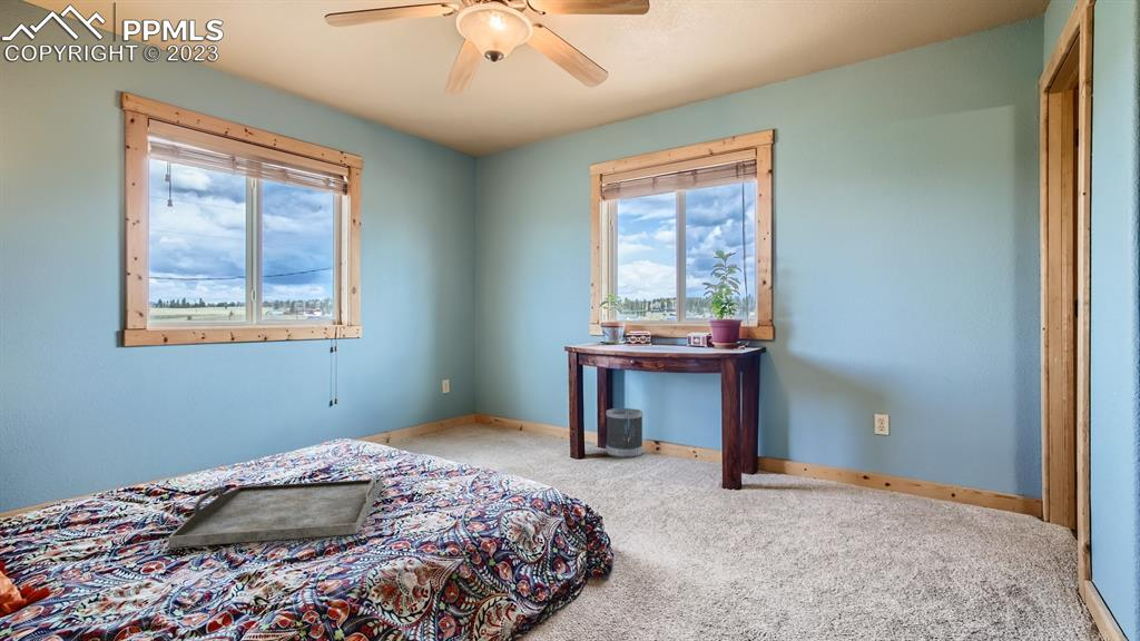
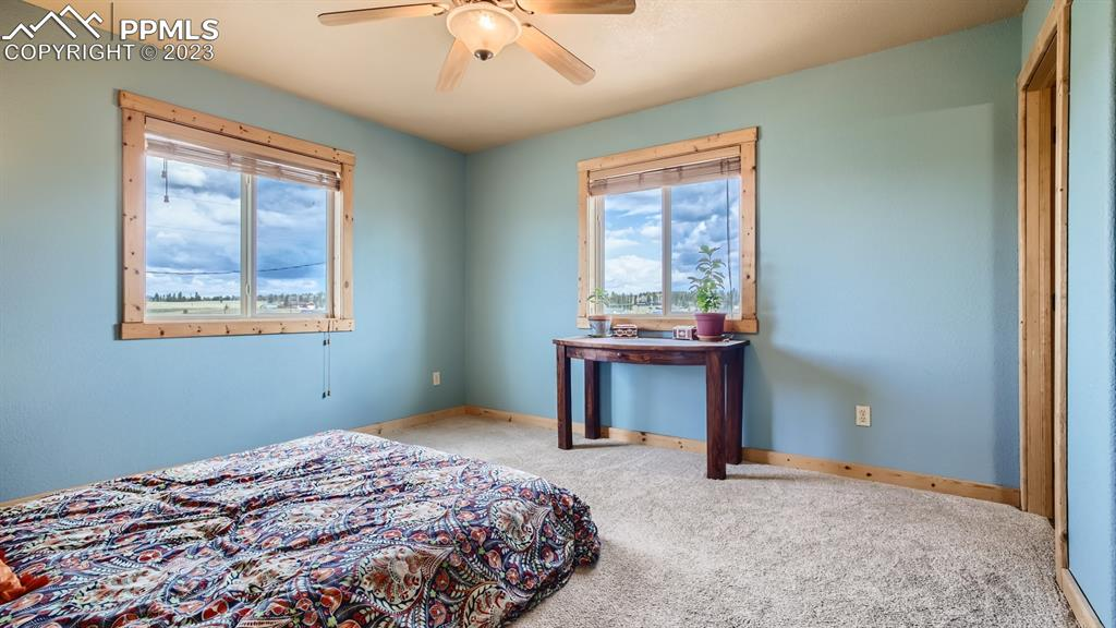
- serving tray [167,477,384,549]
- wastebasket [606,407,645,458]
